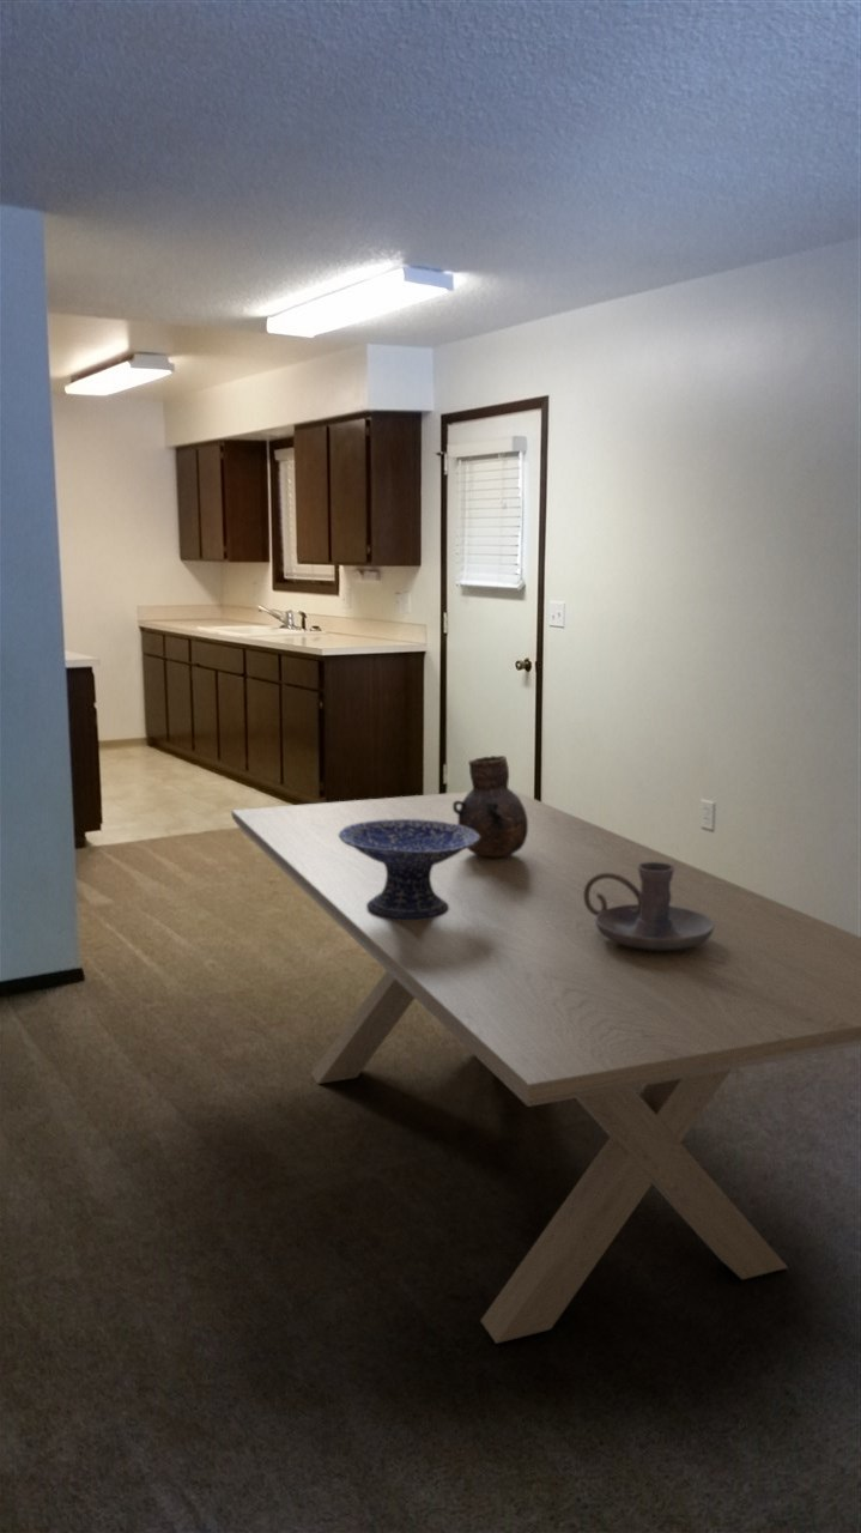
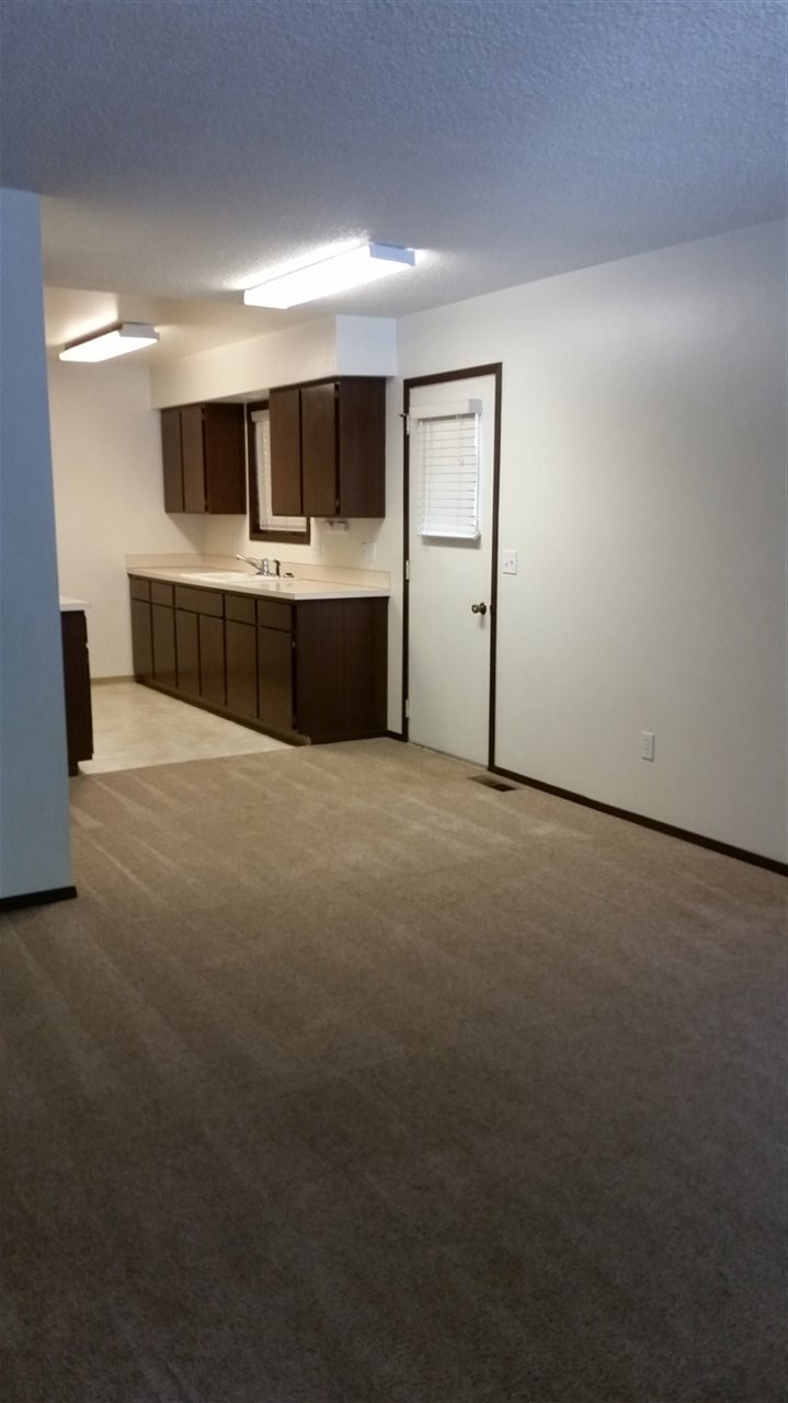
- vase [453,755,528,858]
- candle holder [584,862,714,950]
- decorative bowl [339,819,480,920]
- dining table [230,788,861,1345]
